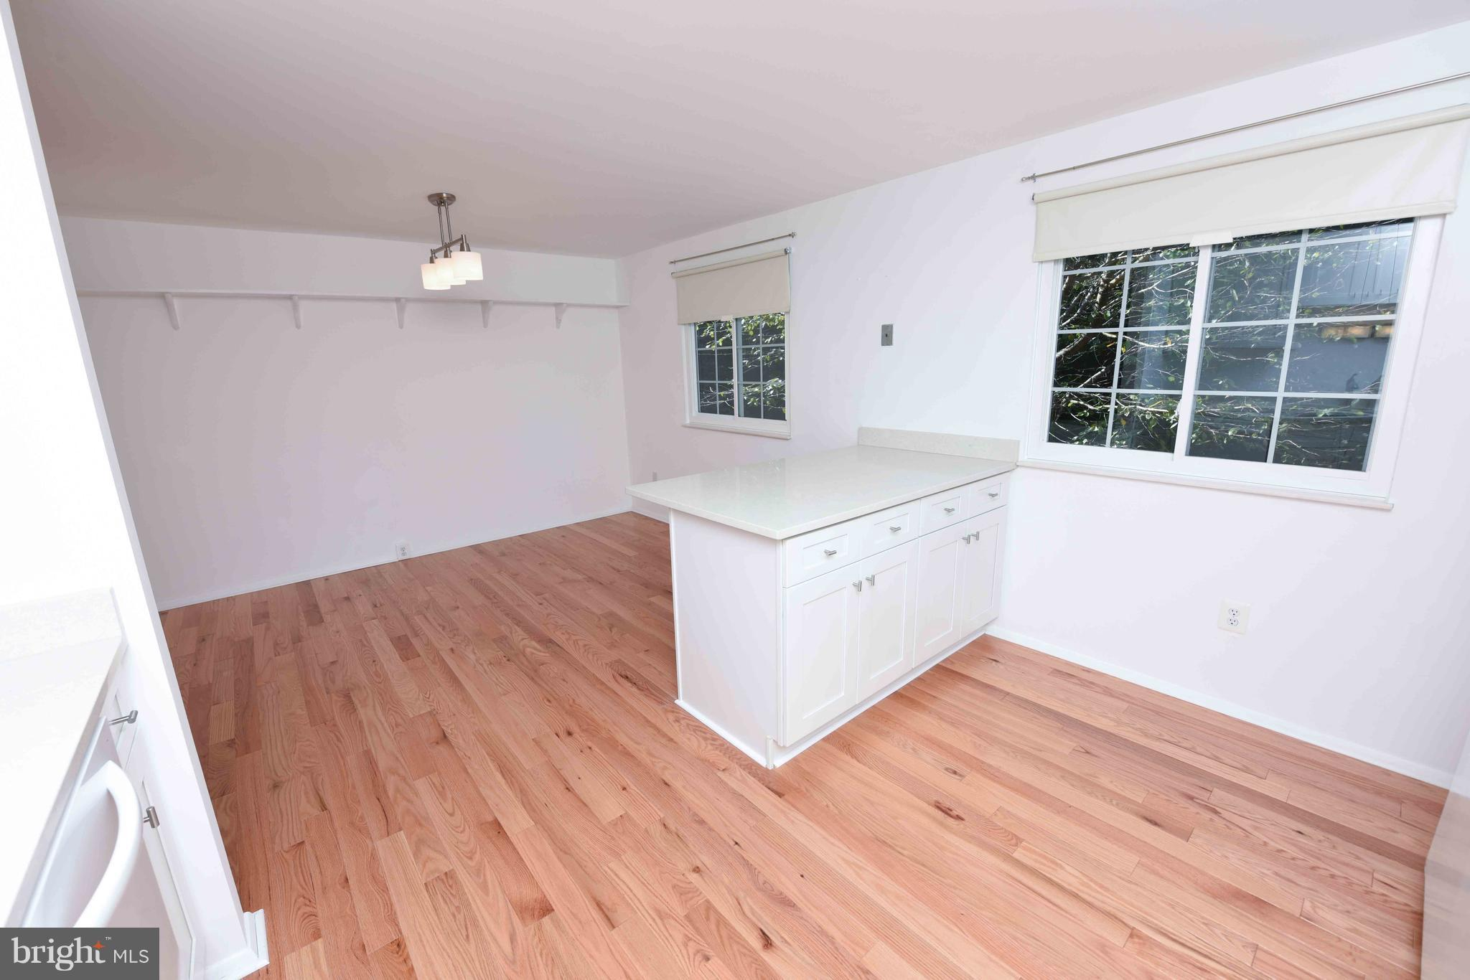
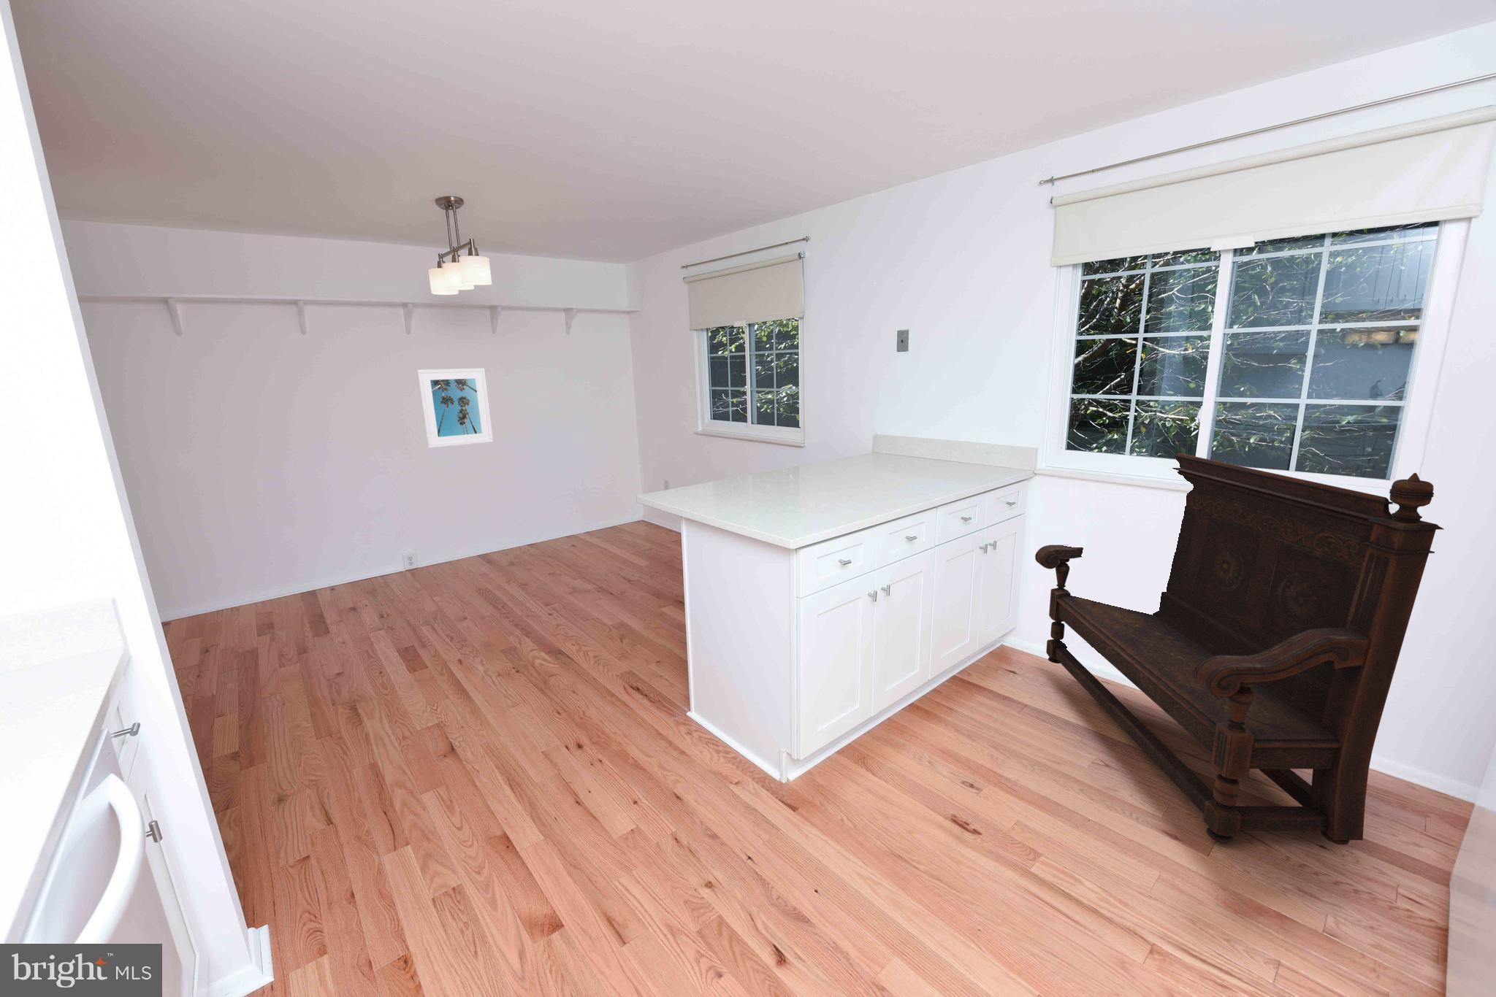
+ bench [1034,453,1445,846]
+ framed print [416,367,494,448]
